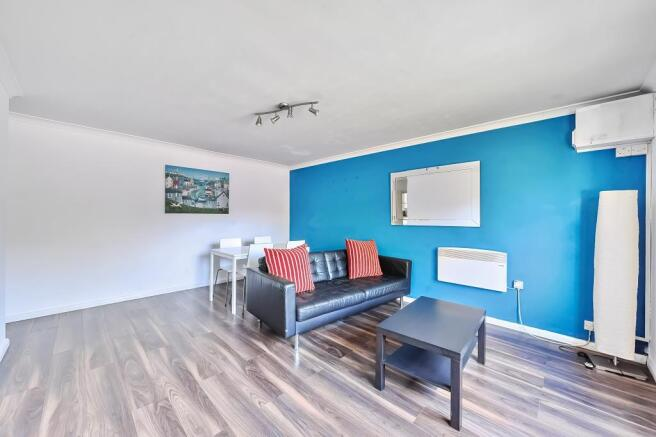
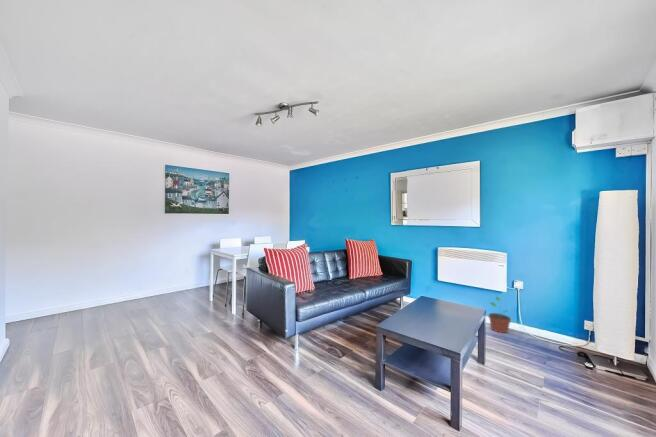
+ potted plant [488,295,512,334]
